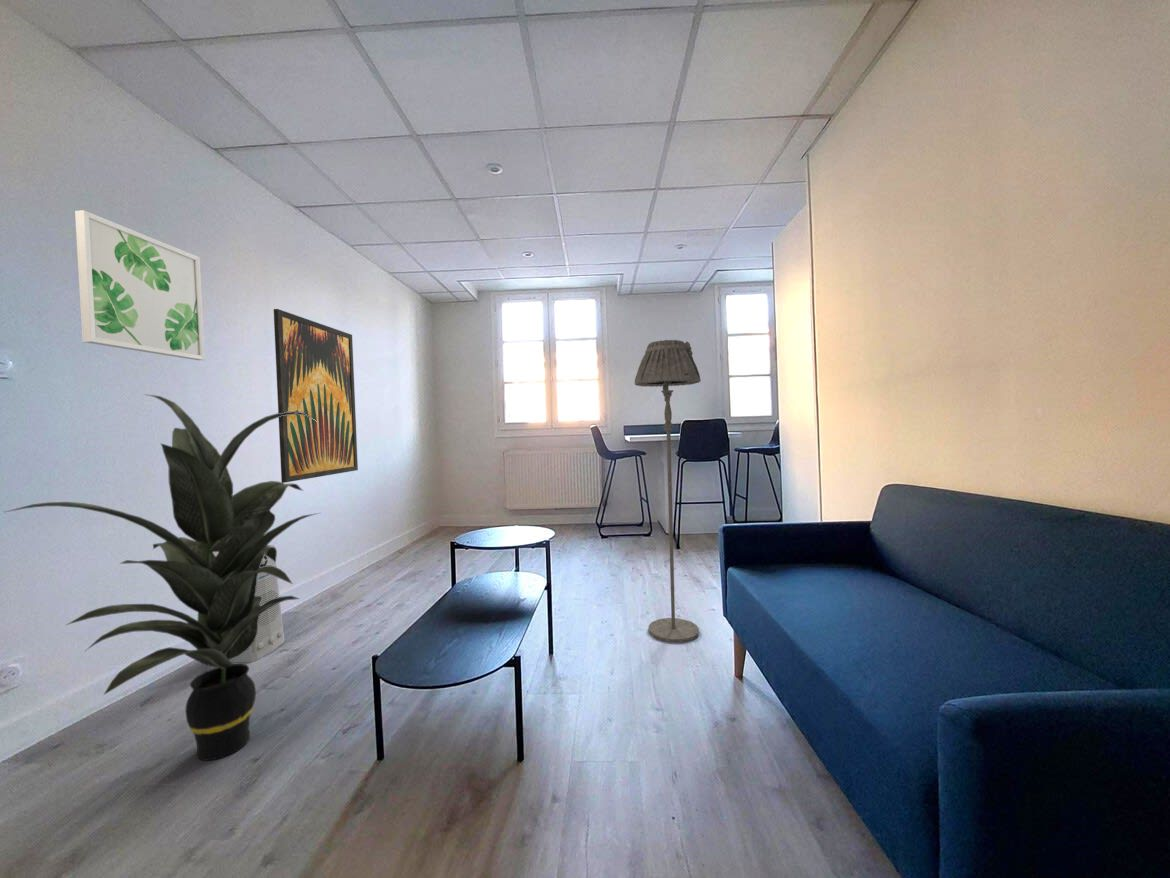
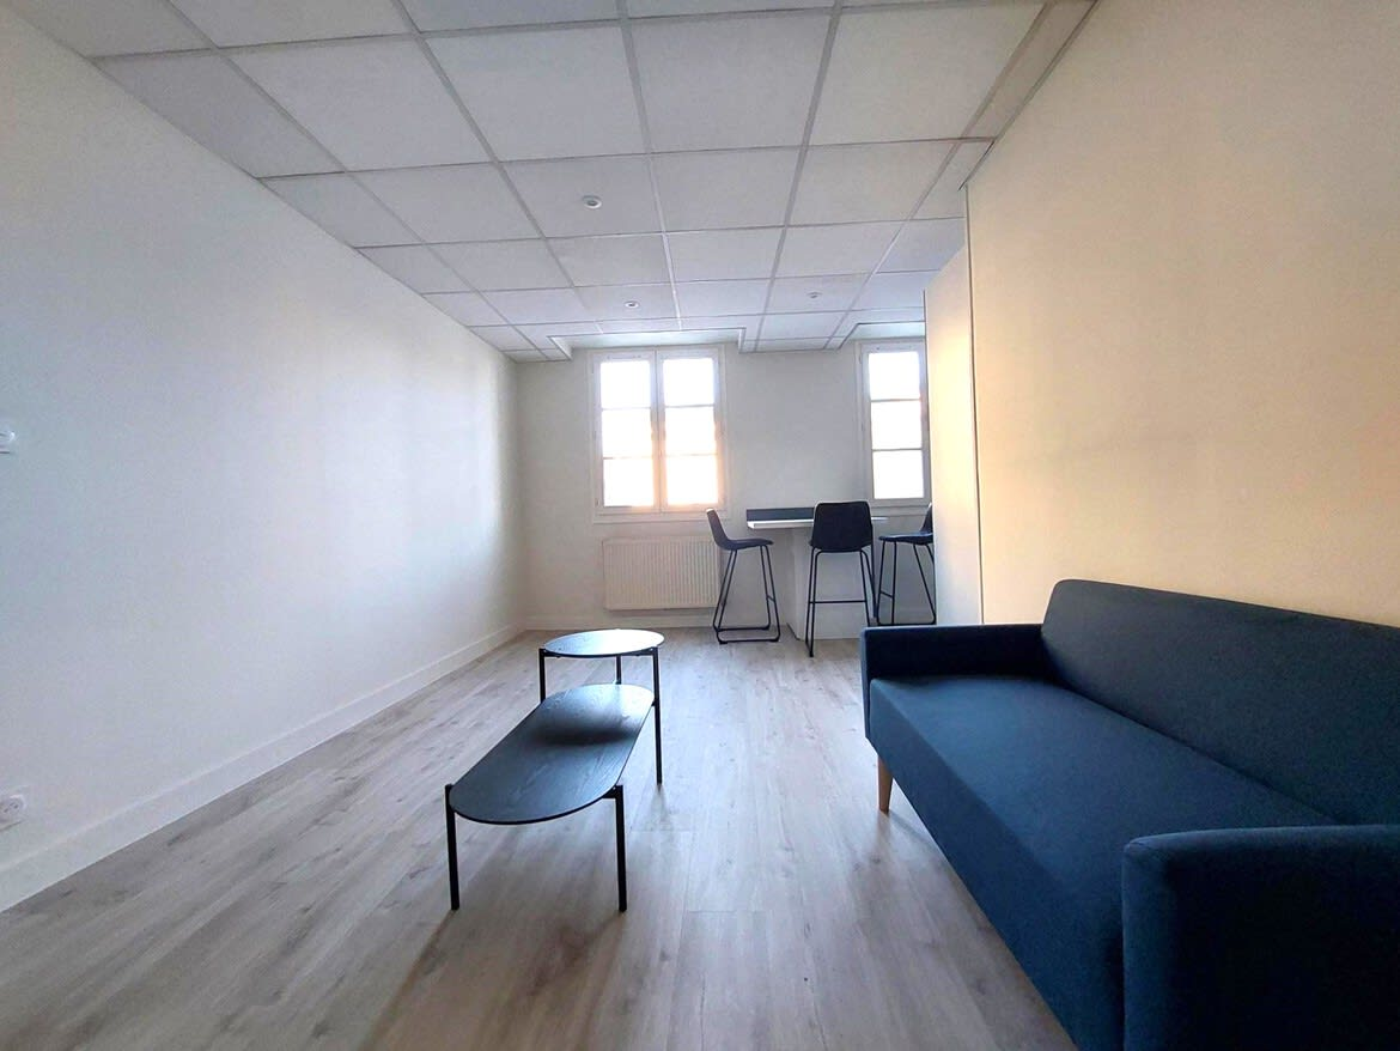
- wall art [273,308,359,483]
- wall art [74,209,206,361]
- air purifier [213,544,286,664]
- floor lamp [634,339,702,643]
- indoor plant [5,393,320,762]
